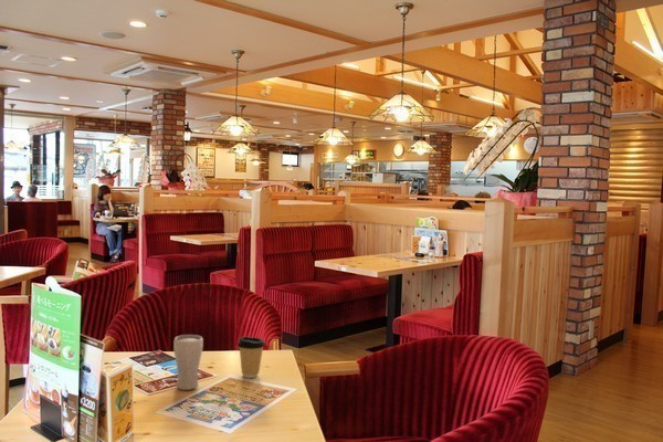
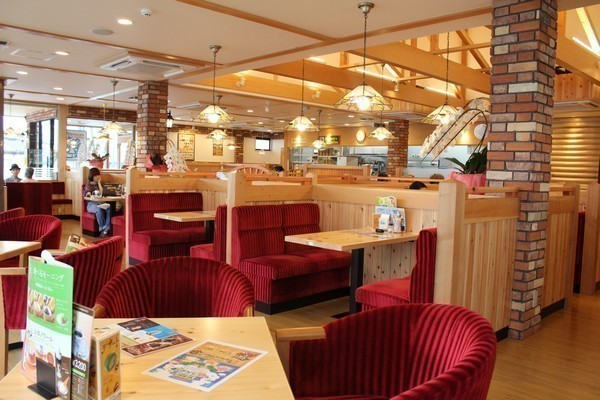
- drinking glass [172,334,204,391]
- coffee cup [236,336,266,379]
